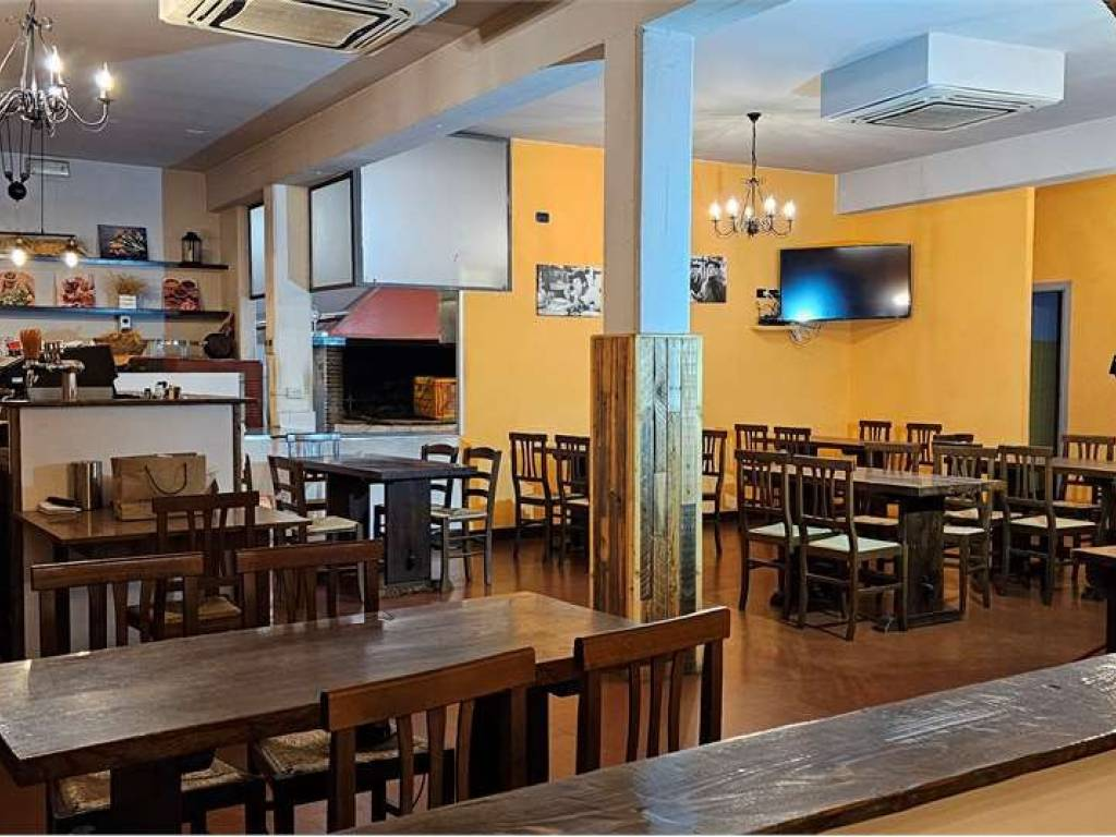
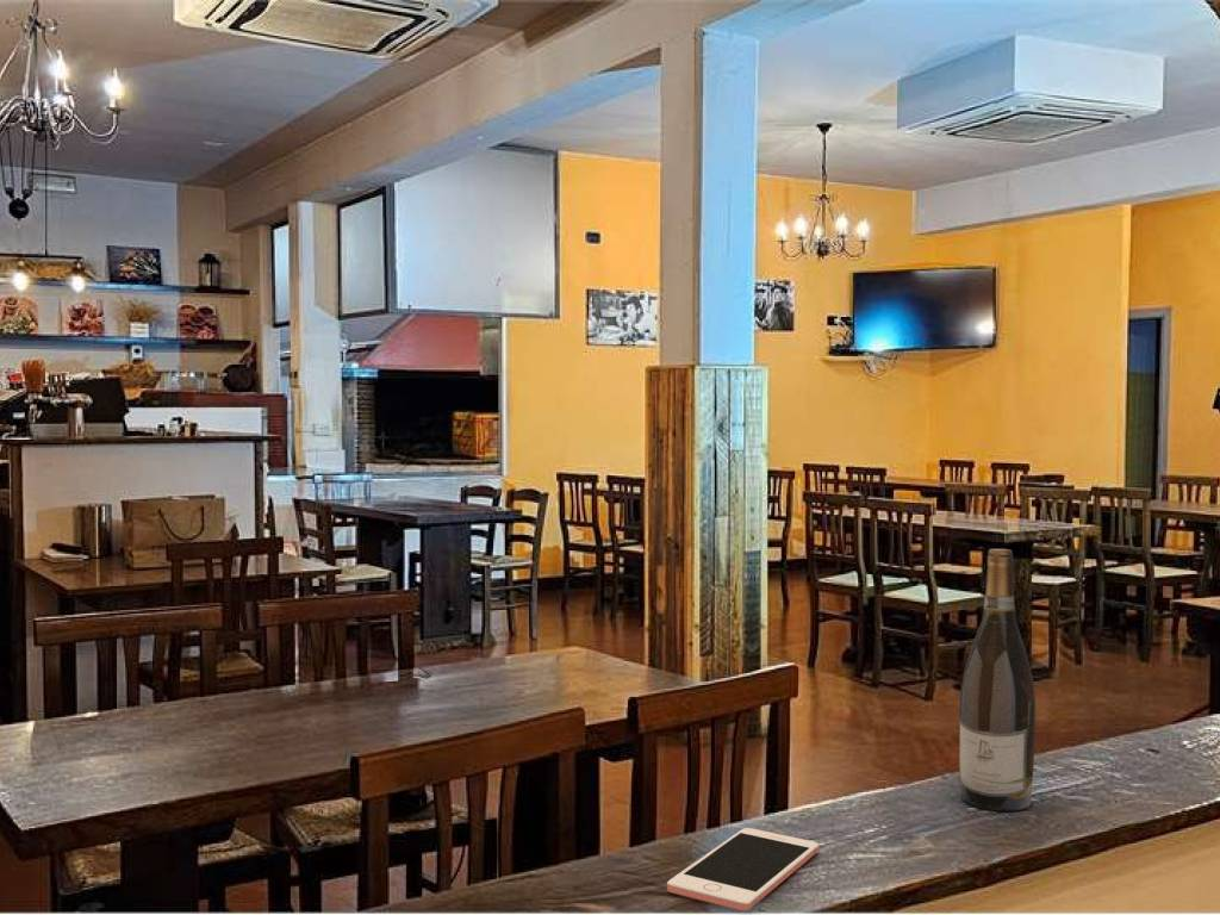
+ wine bottle [958,548,1037,813]
+ cell phone [666,827,820,913]
